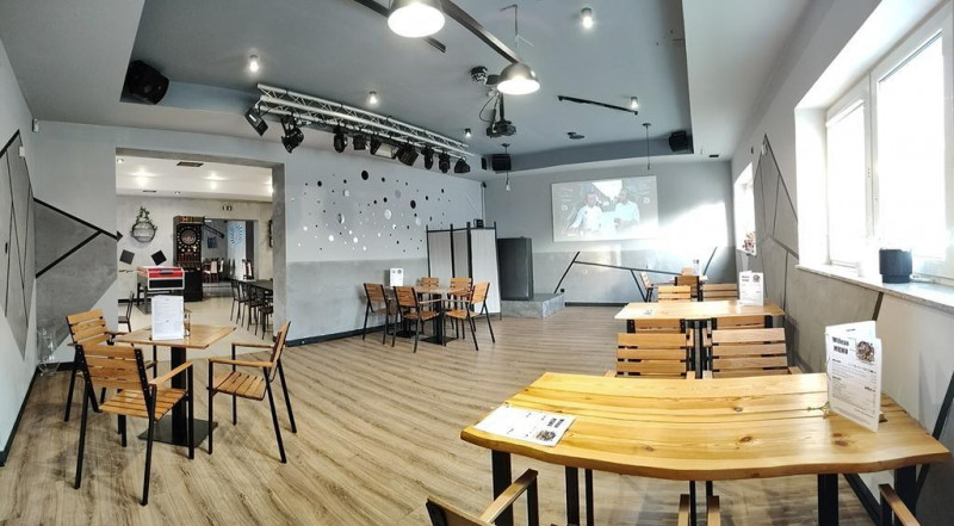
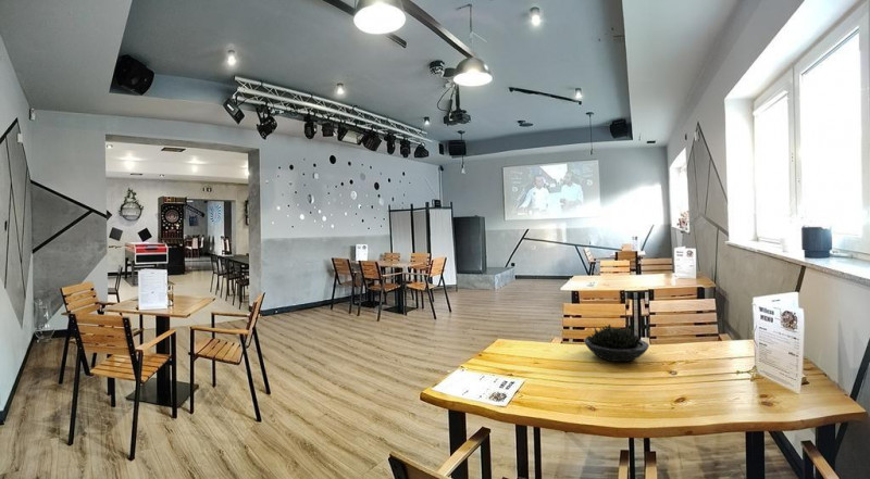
+ succulent plant [583,324,650,363]
